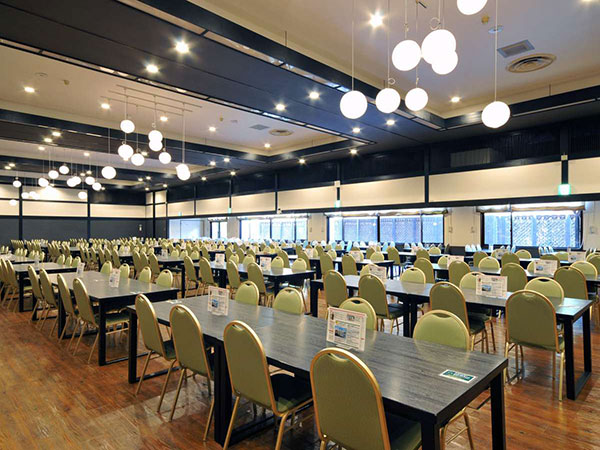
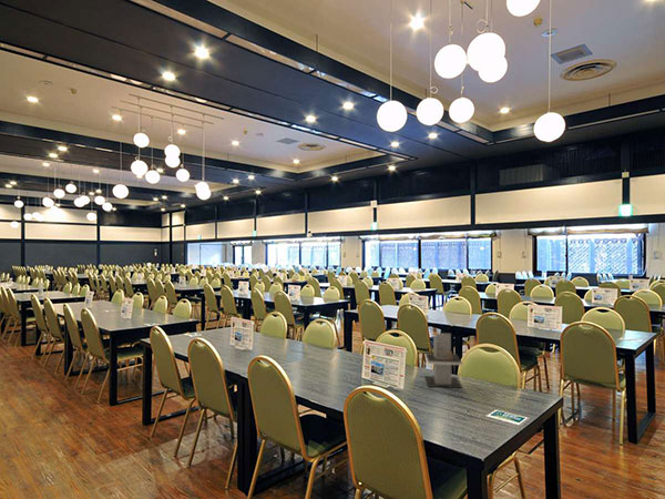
+ napkin holder [423,333,463,389]
